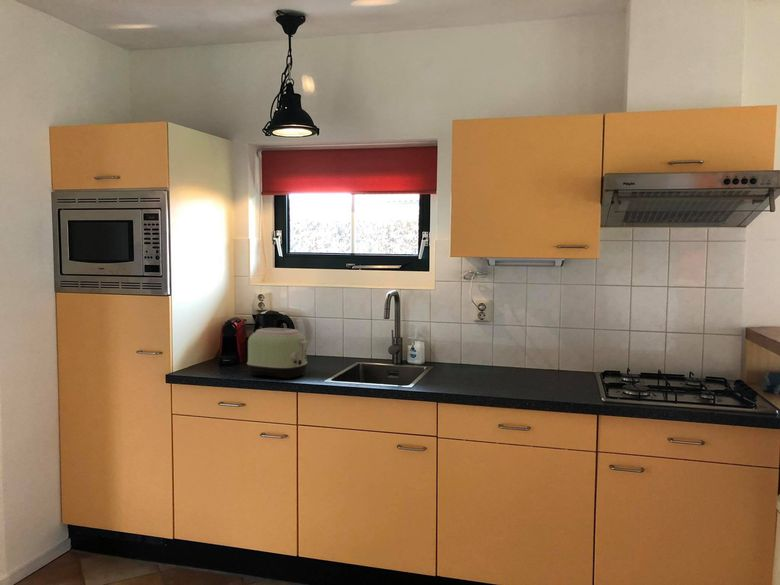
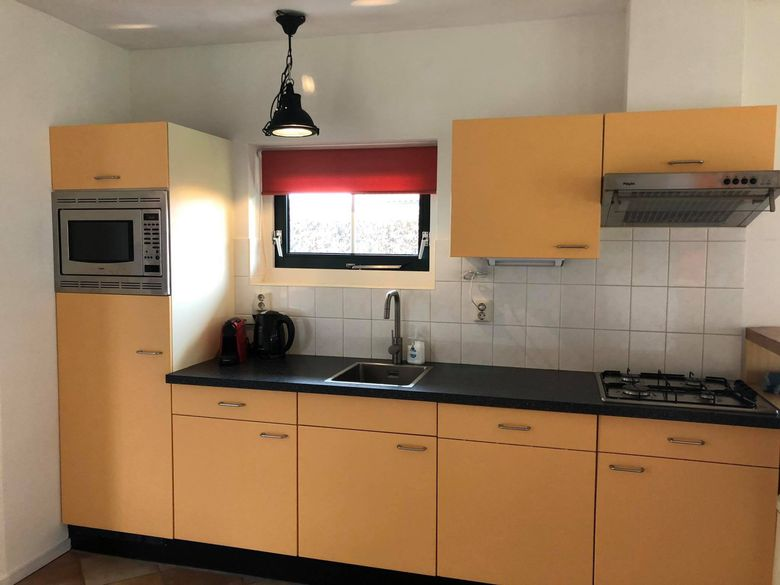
- toaster [246,327,310,380]
